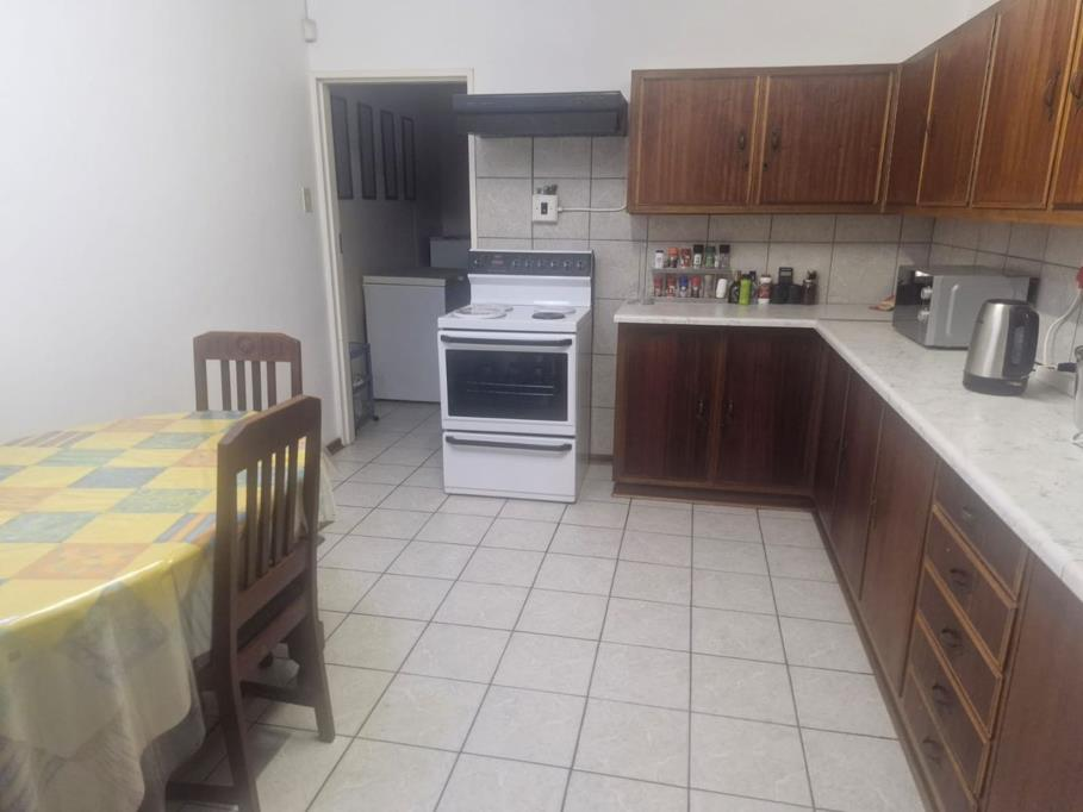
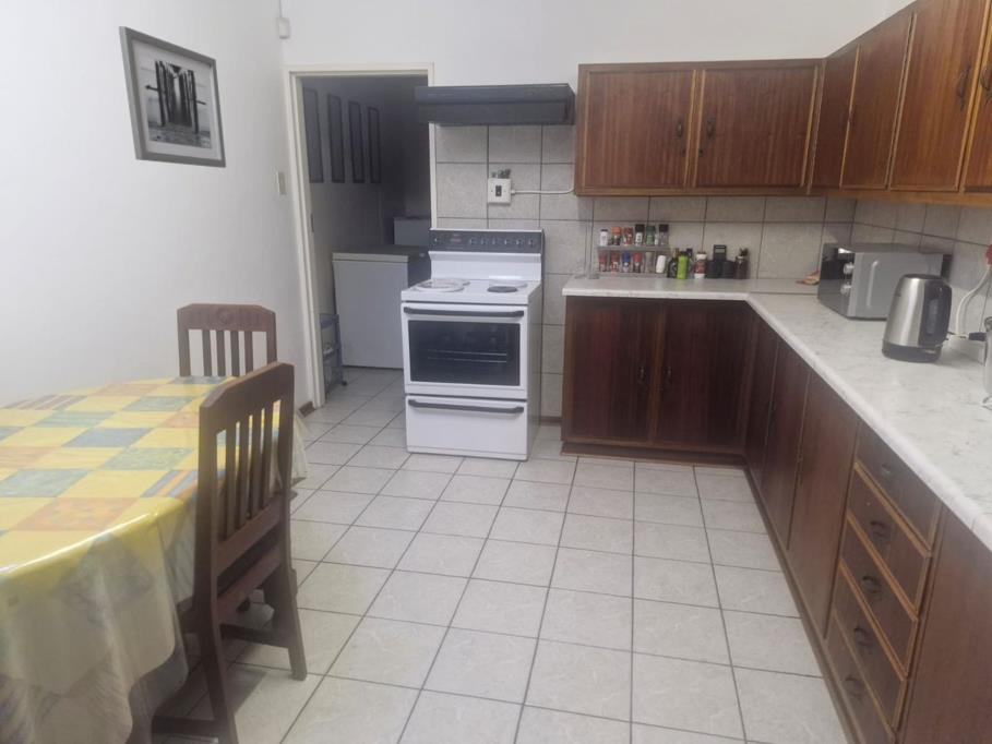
+ wall art [118,25,227,169]
